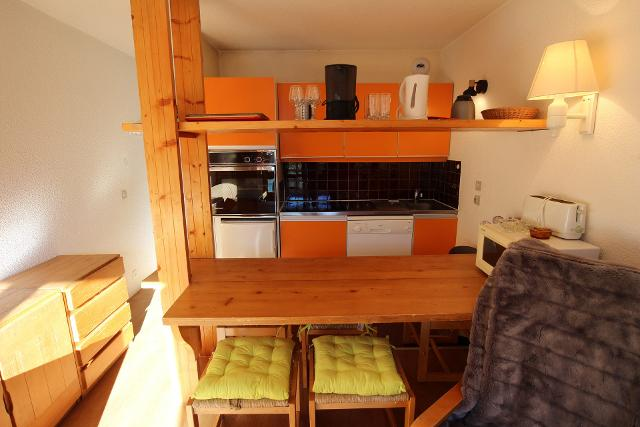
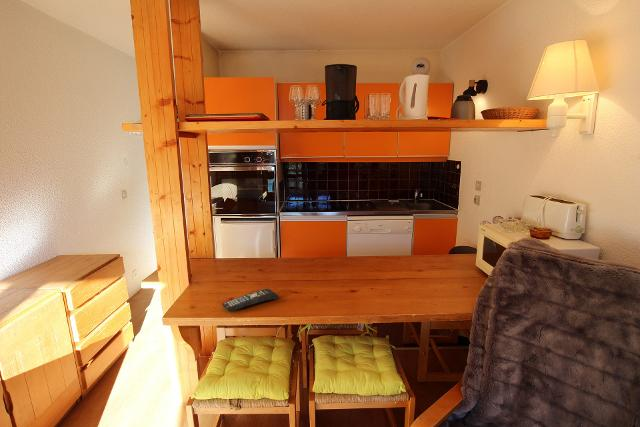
+ remote control [221,288,280,313]
